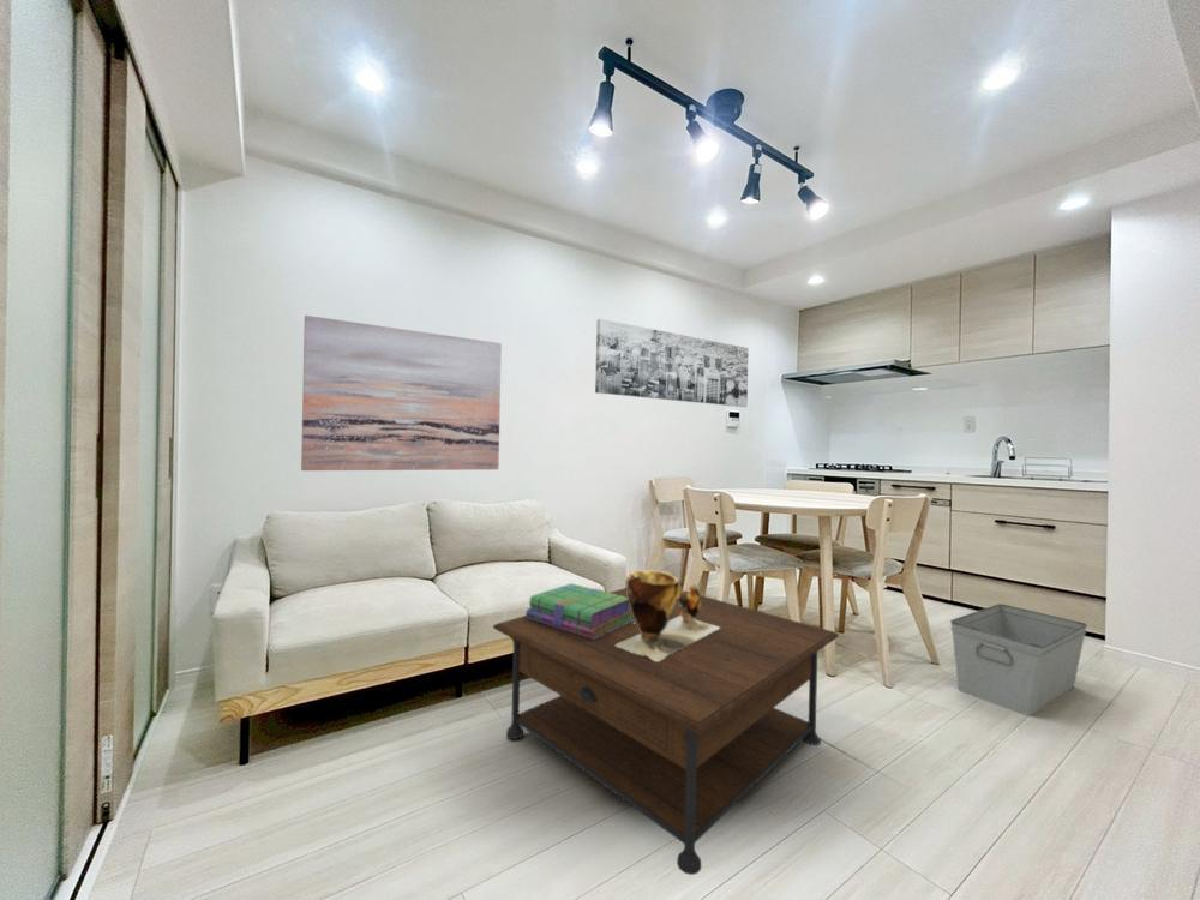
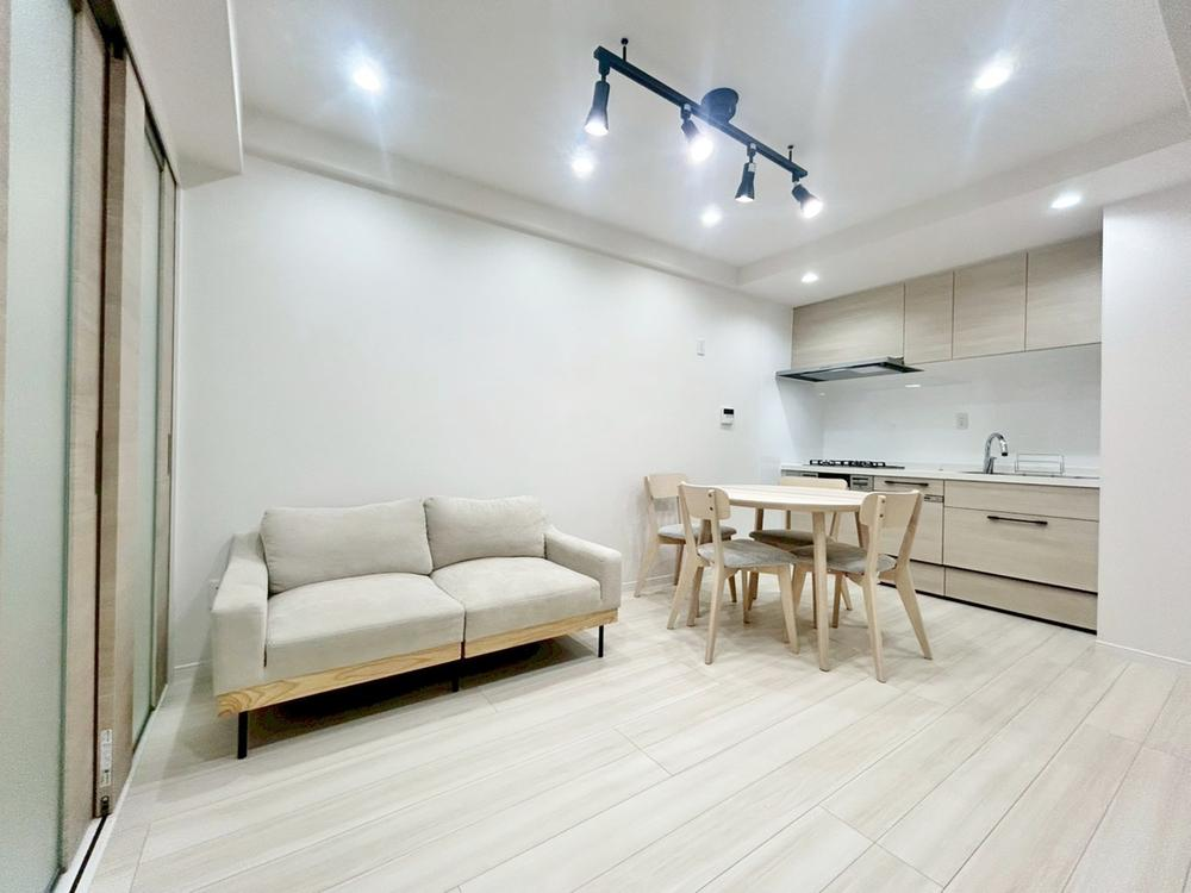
- wall art [594,318,750,408]
- stack of books [524,582,634,640]
- coffee table [492,587,840,876]
- clay pot [616,569,720,661]
- wall art [300,314,503,472]
- storage bin [949,602,1088,718]
